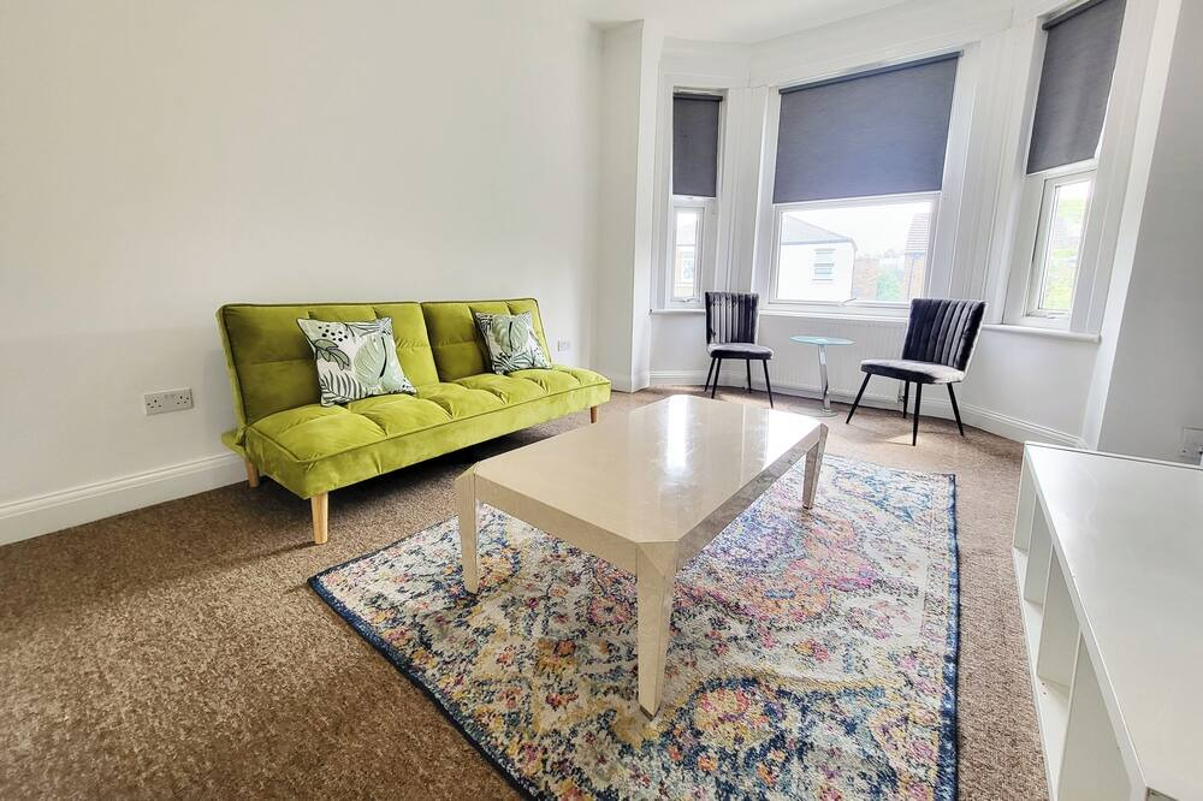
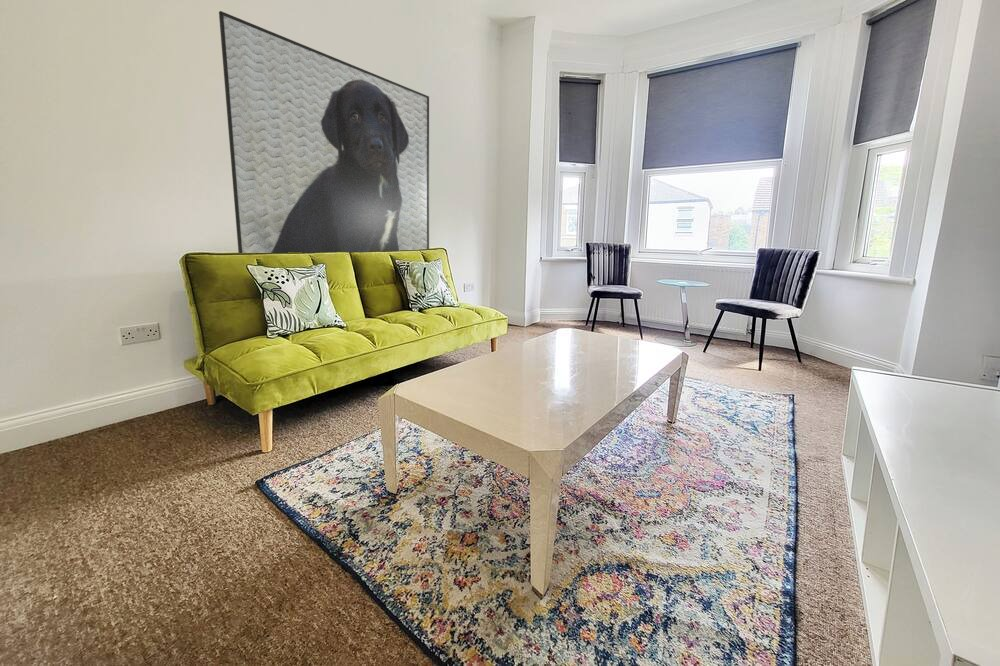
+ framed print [218,10,430,254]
